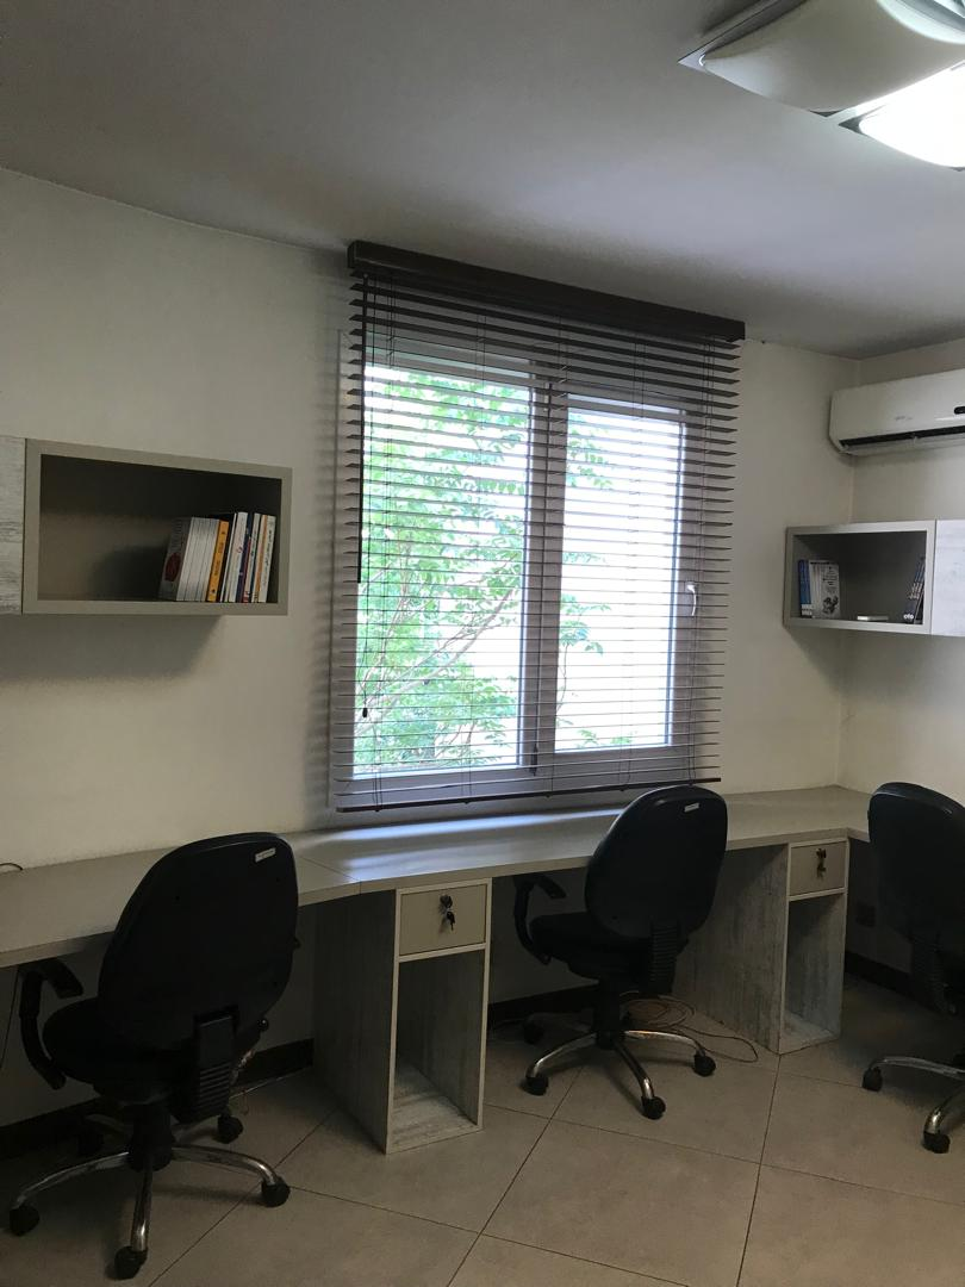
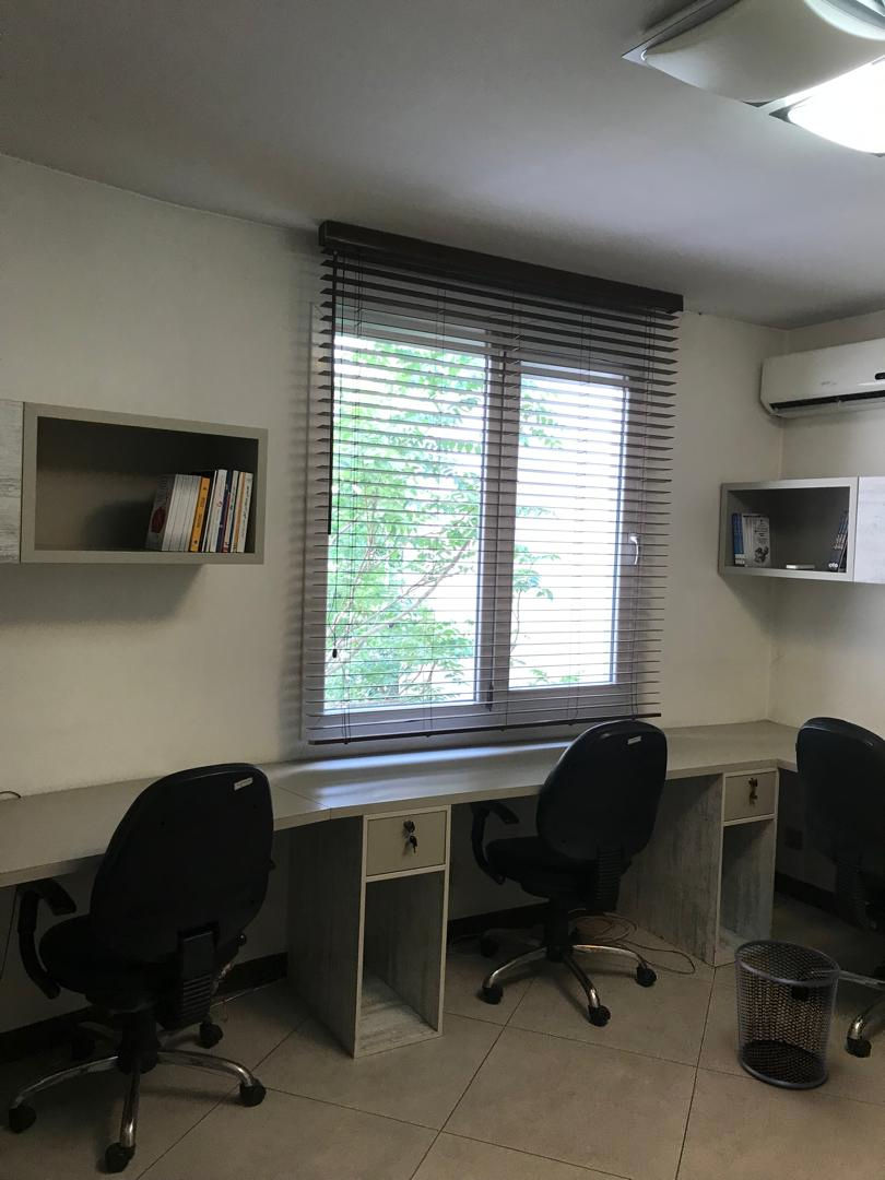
+ waste bin [733,939,842,1089]
